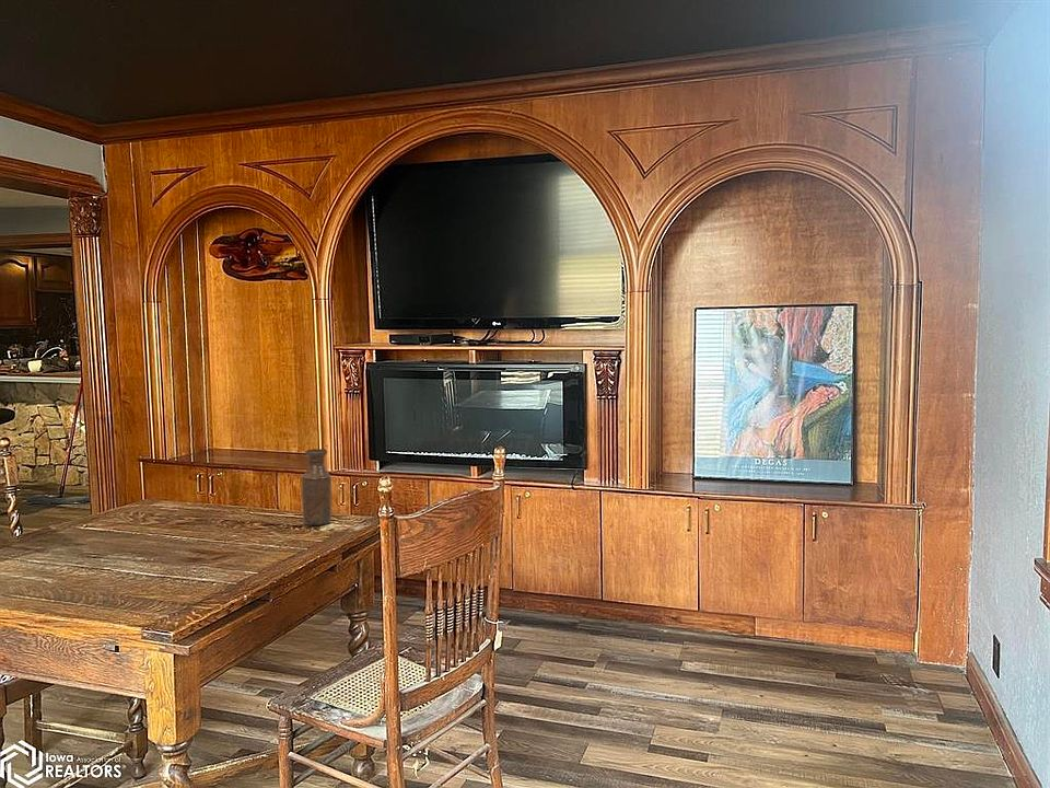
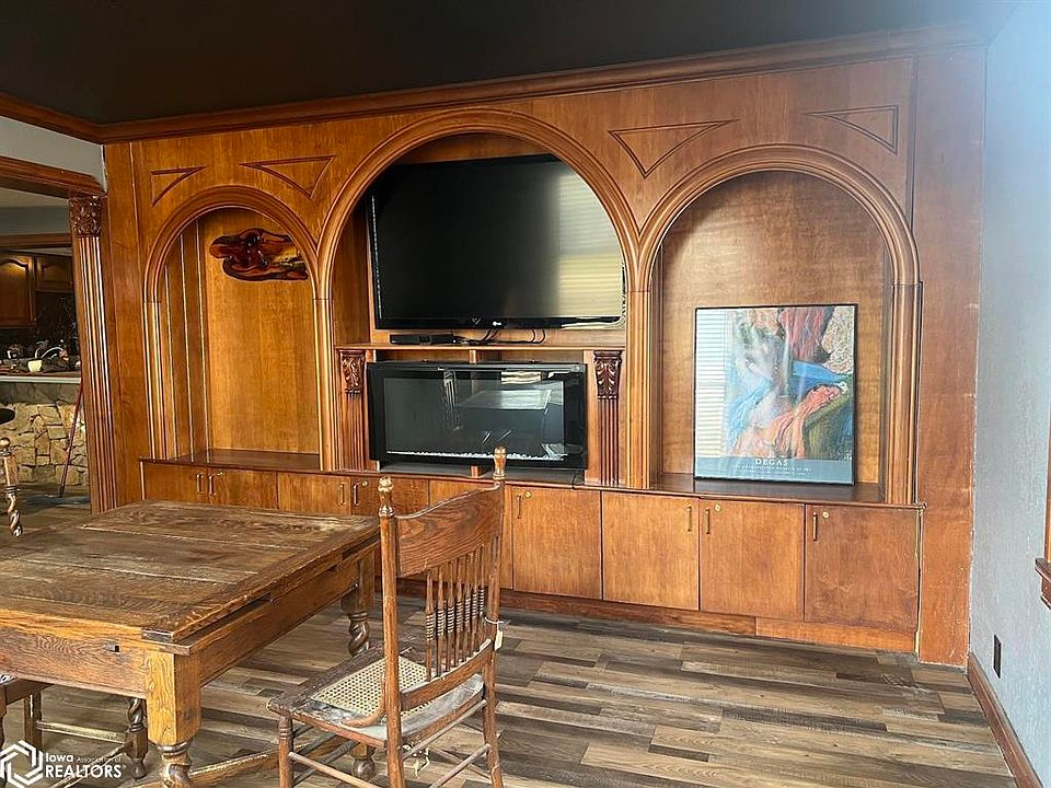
- bottle [301,448,332,526]
